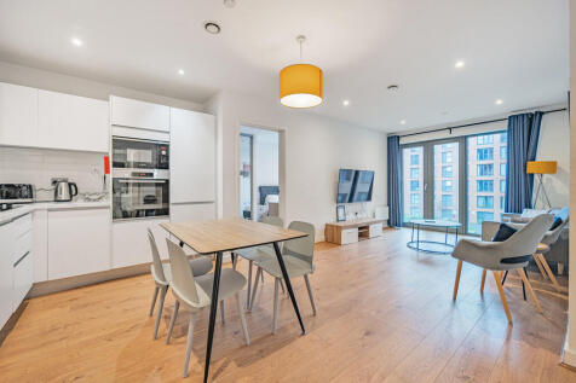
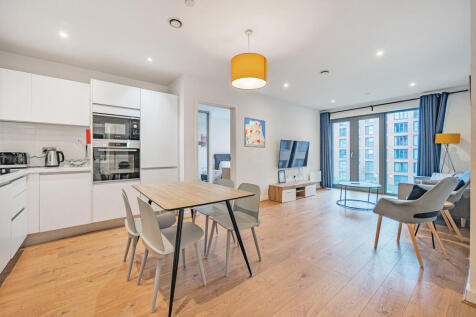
+ wall art [244,116,266,149]
